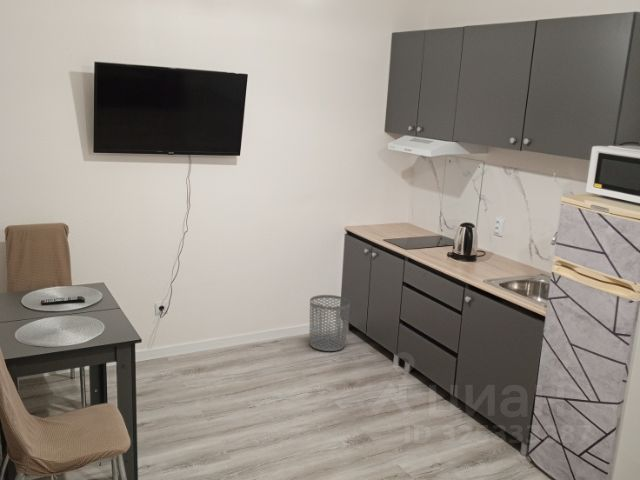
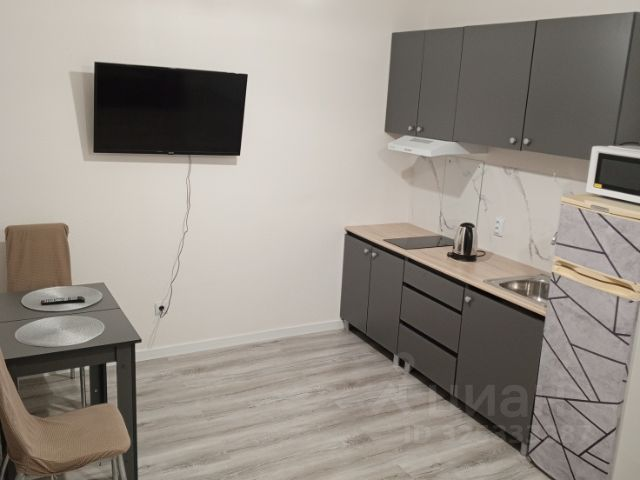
- waste bin [309,294,351,352]
